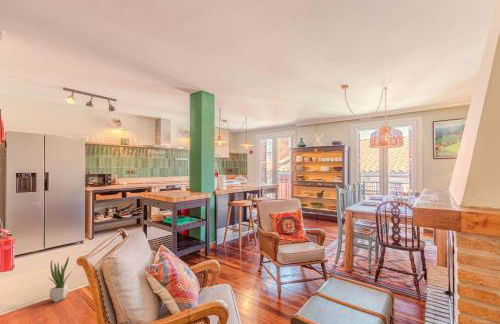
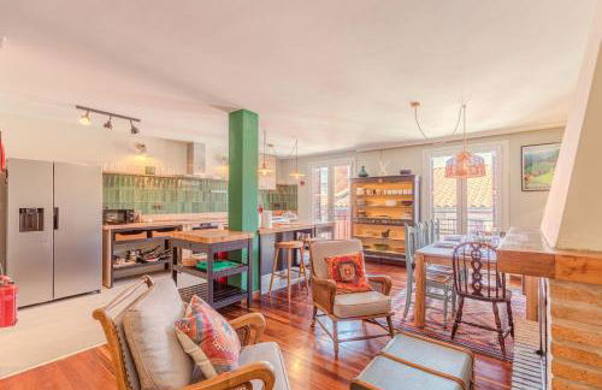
- potted plant [48,256,72,303]
